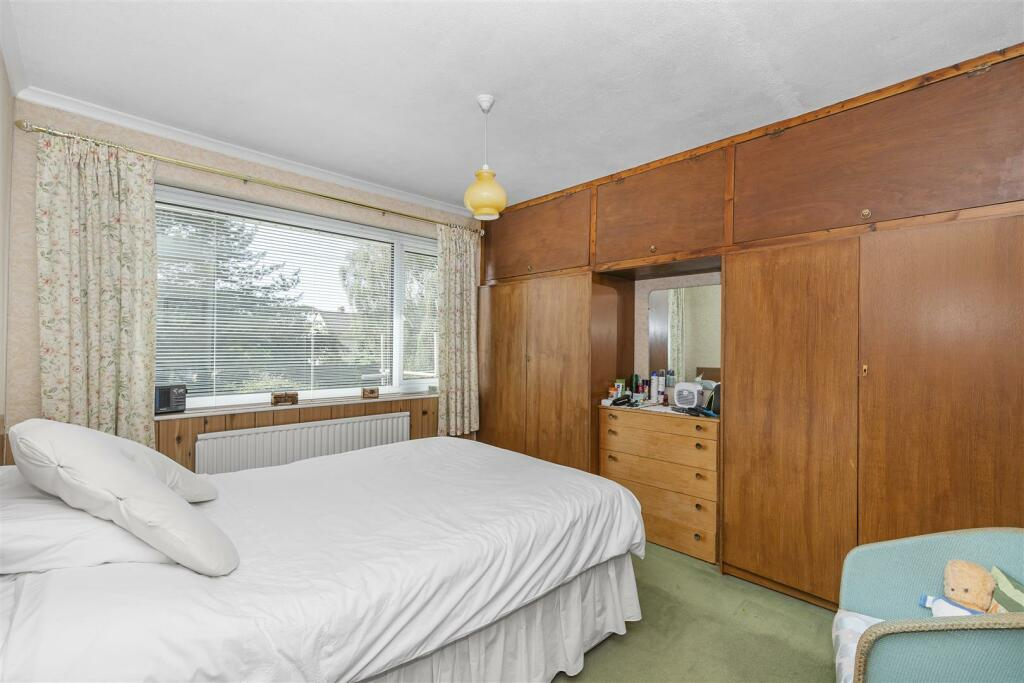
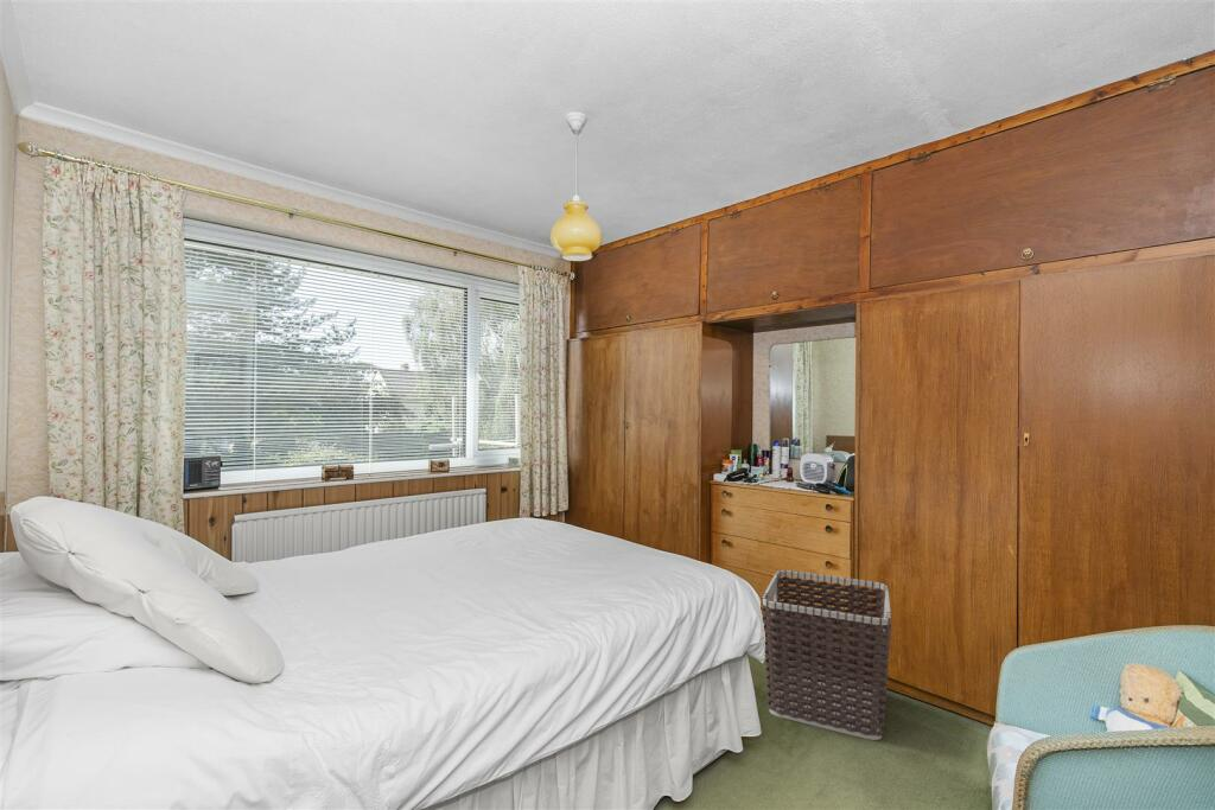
+ clothes hamper [761,569,892,741]
